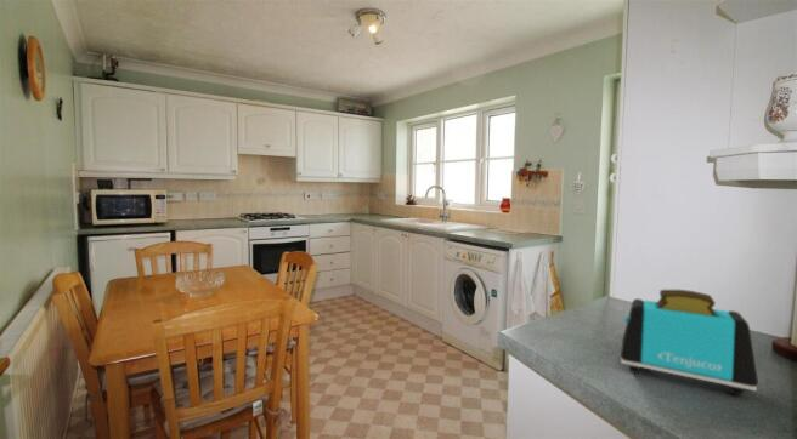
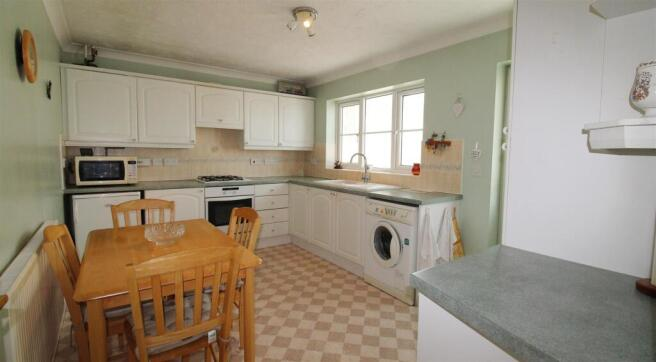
- toaster [620,289,759,397]
